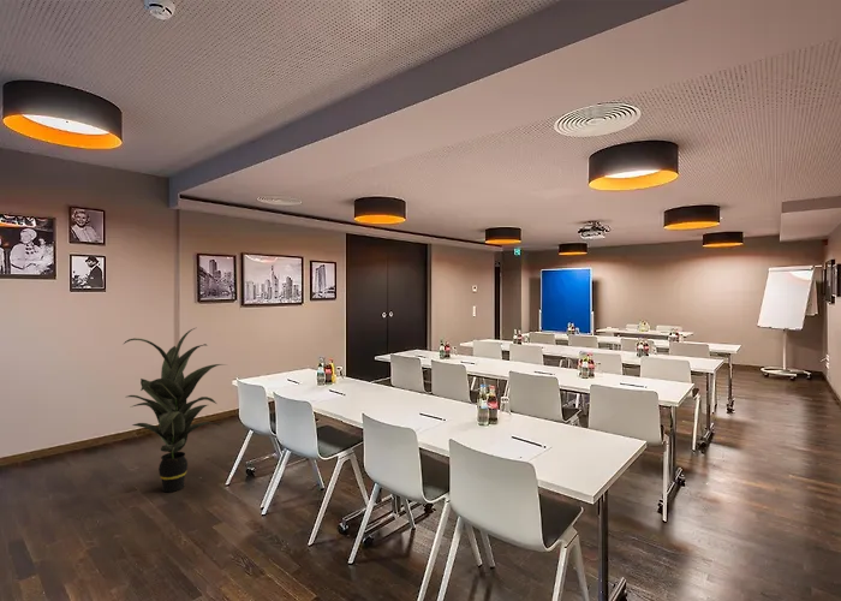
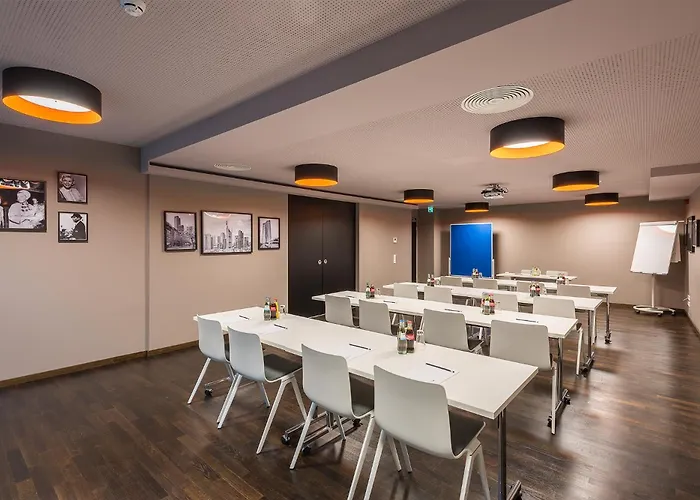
- indoor plant [123,327,228,493]
